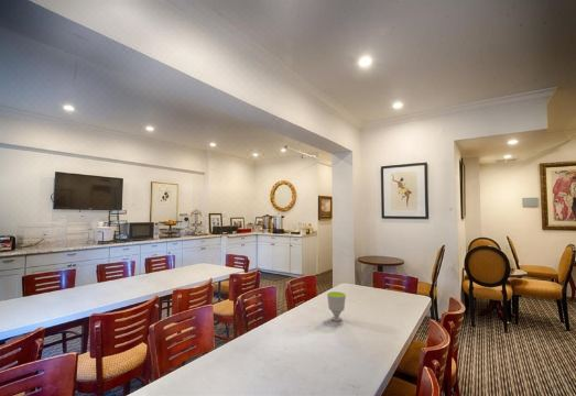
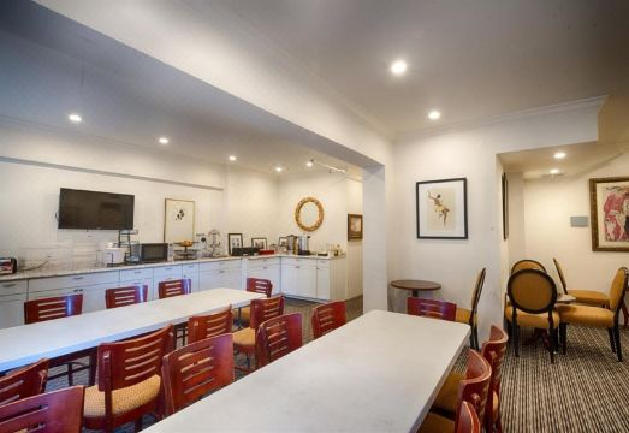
- cup [326,290,347,322]
